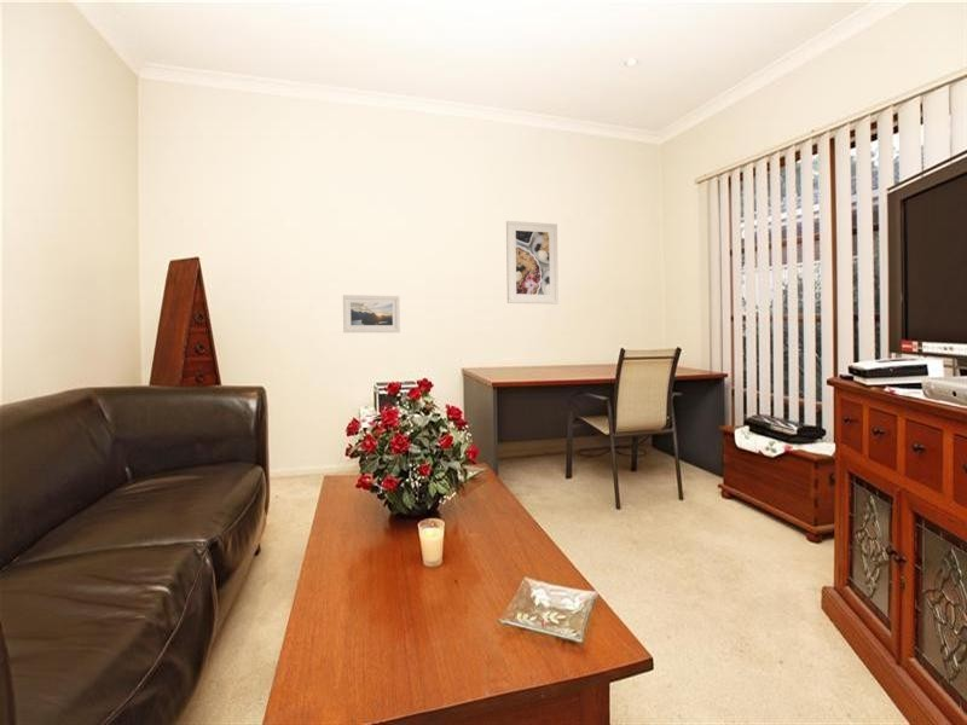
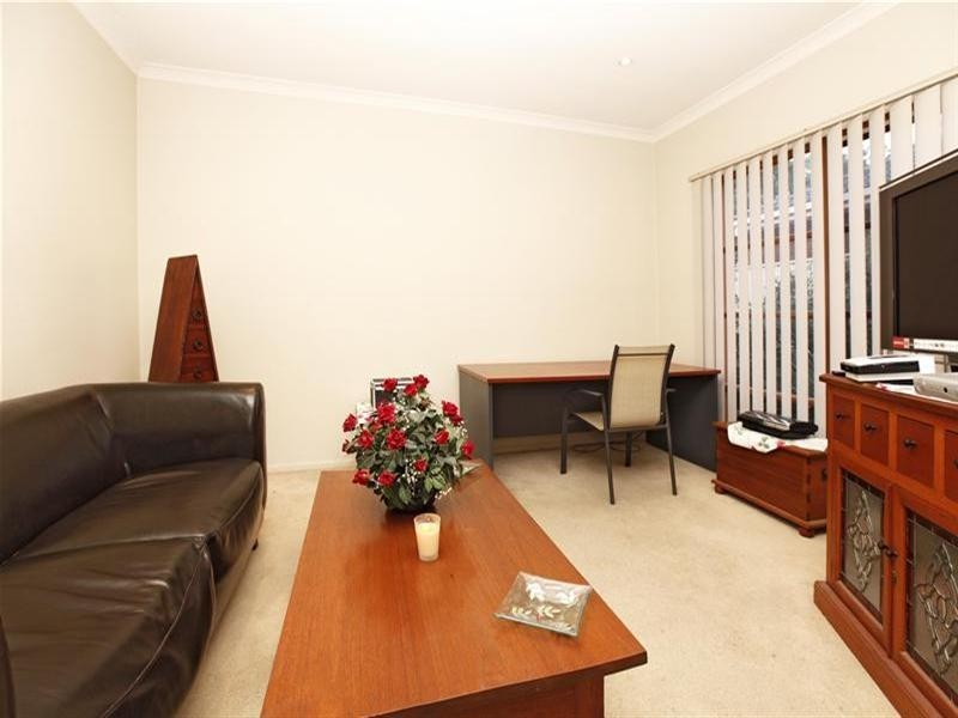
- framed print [505,220,560,304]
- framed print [342,294,401,334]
